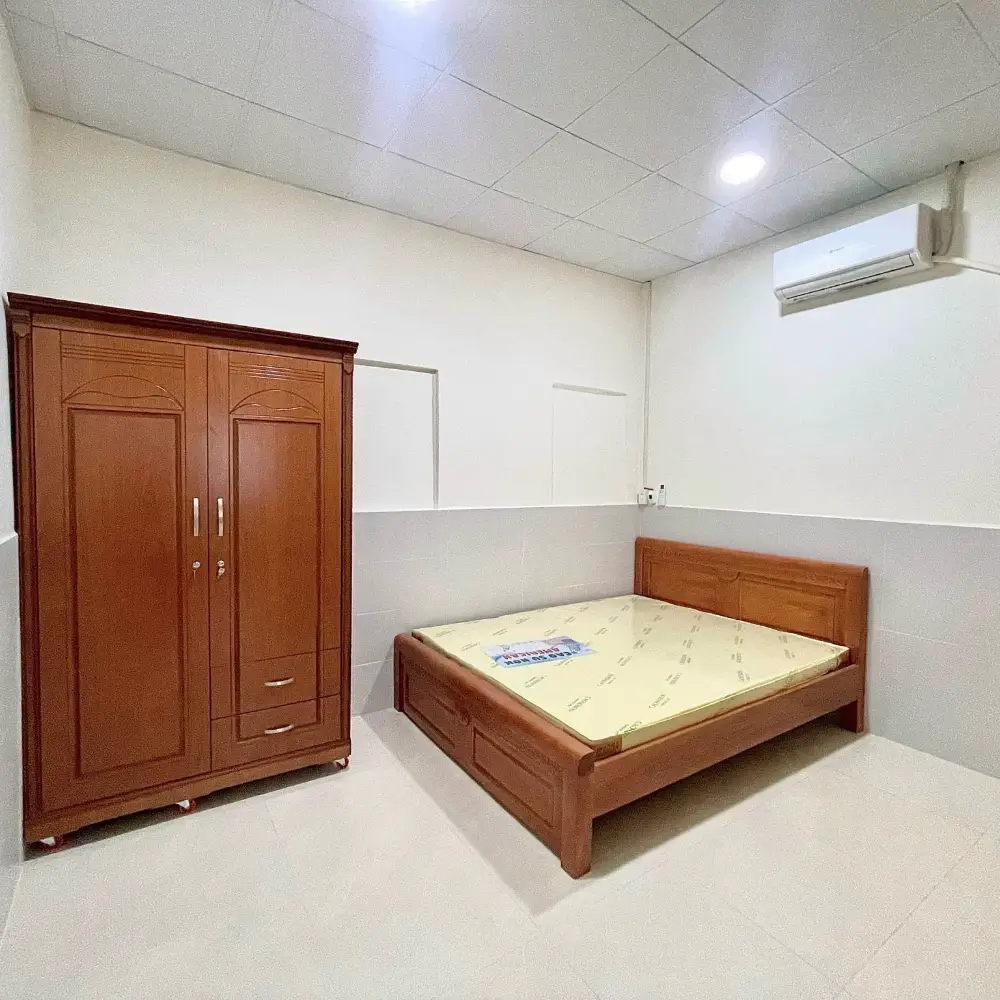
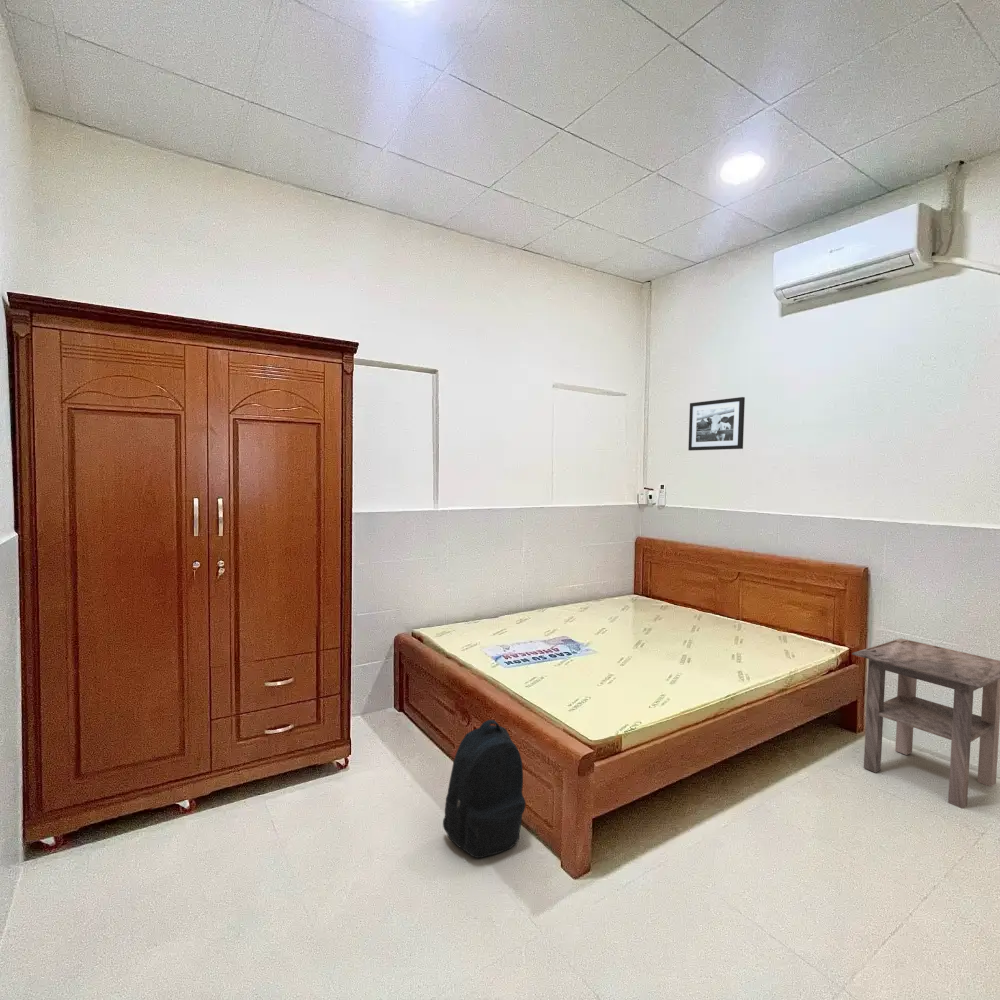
+ side table [851,638,1000,810]
+ backpack [442,719,527,859]
+ picture frame [687,396,746,452]
